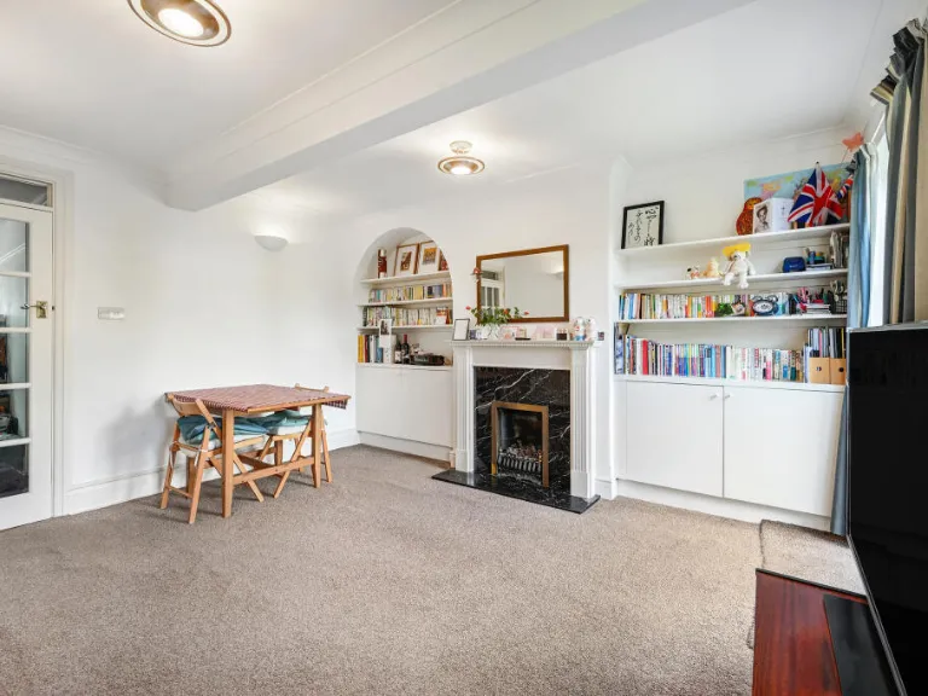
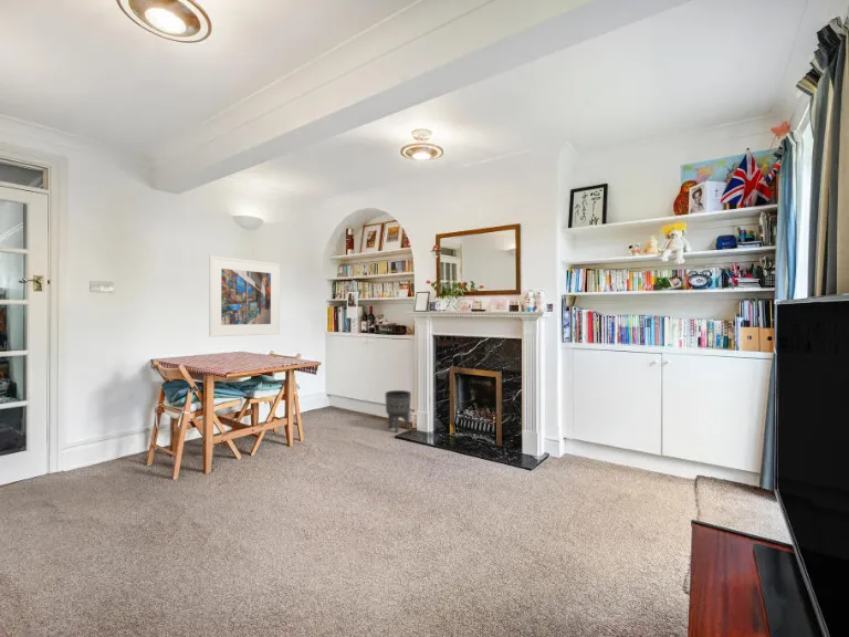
+ planter [384,389,412,434]
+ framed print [208,254,281,338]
